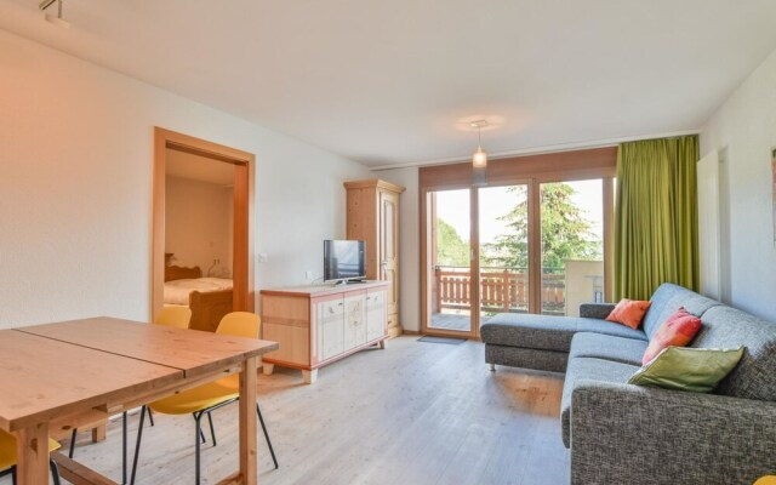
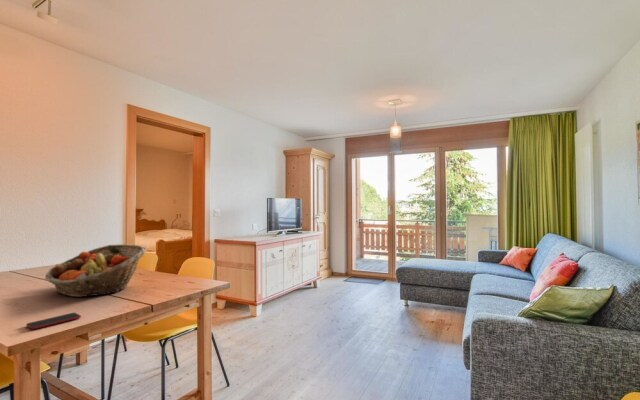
+ fruit basket [44,243,147,298]
+ smartphone [25,312,82,330]
